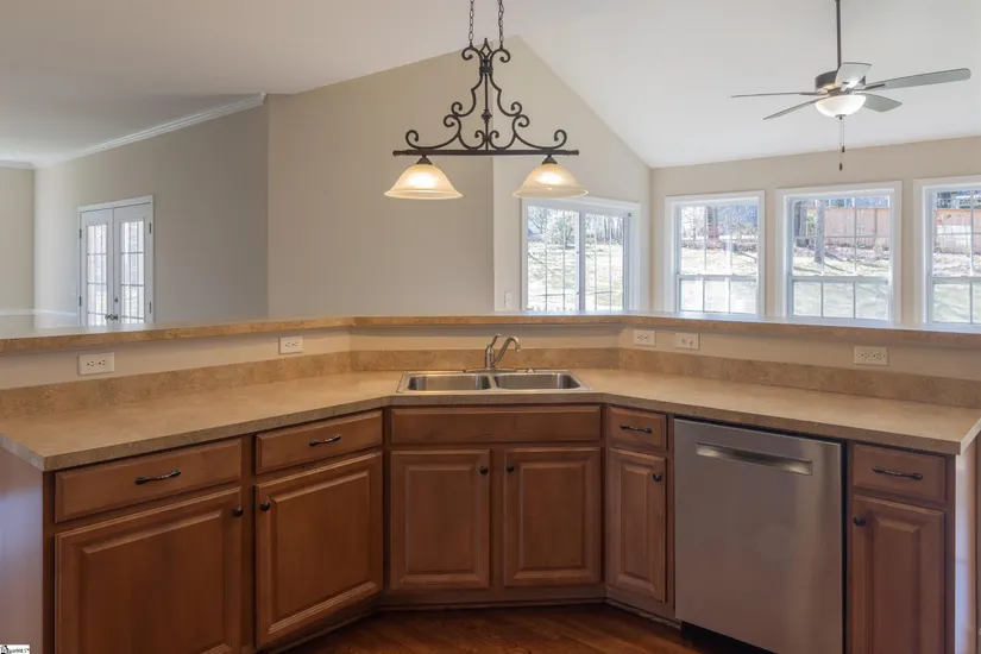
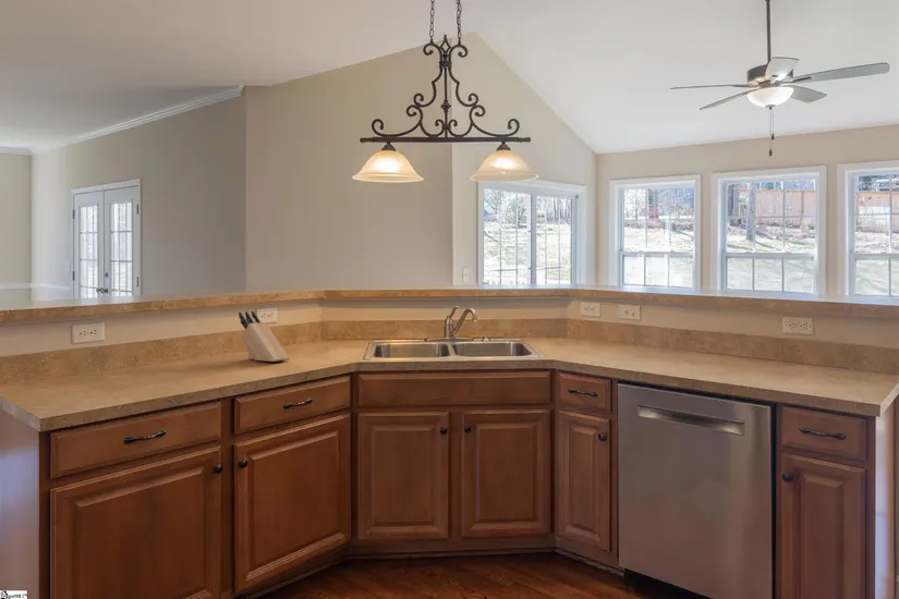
+ knife block [238,309,291,363]
